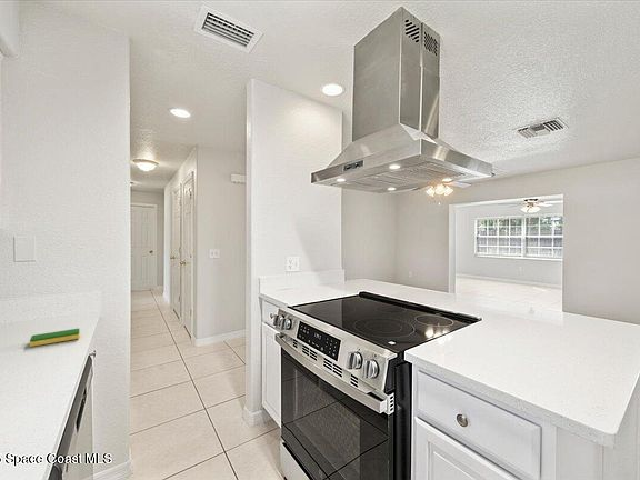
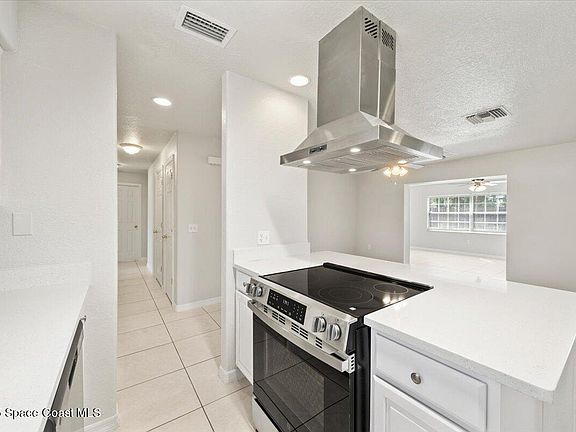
- dish sponge [29,328,80,348]
